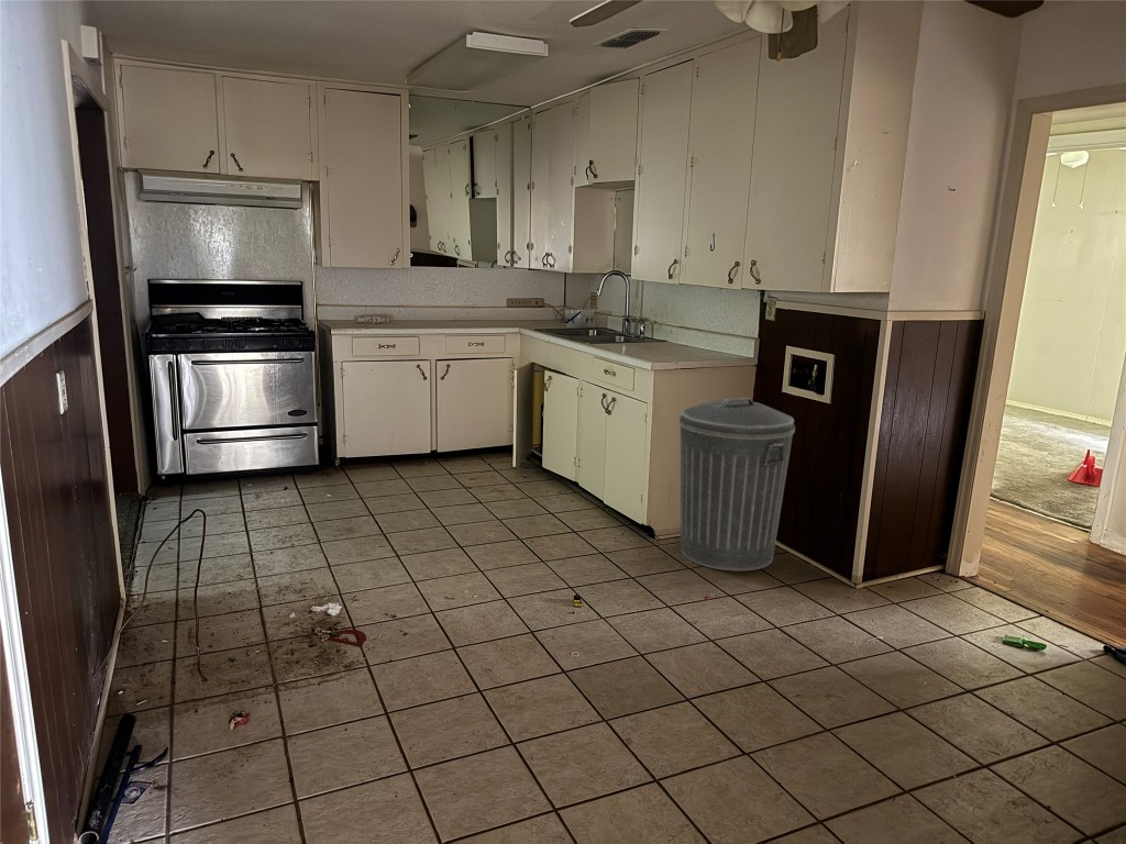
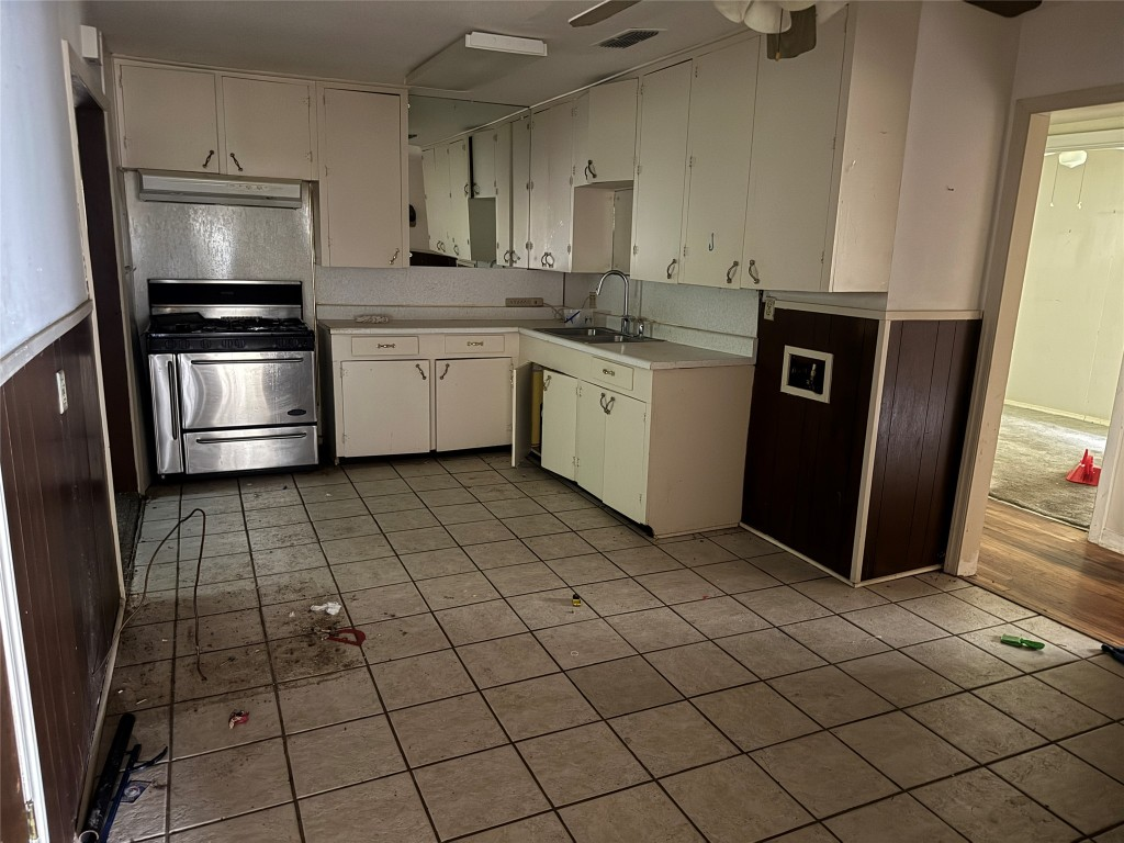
- trash can [678,397,796,571]
